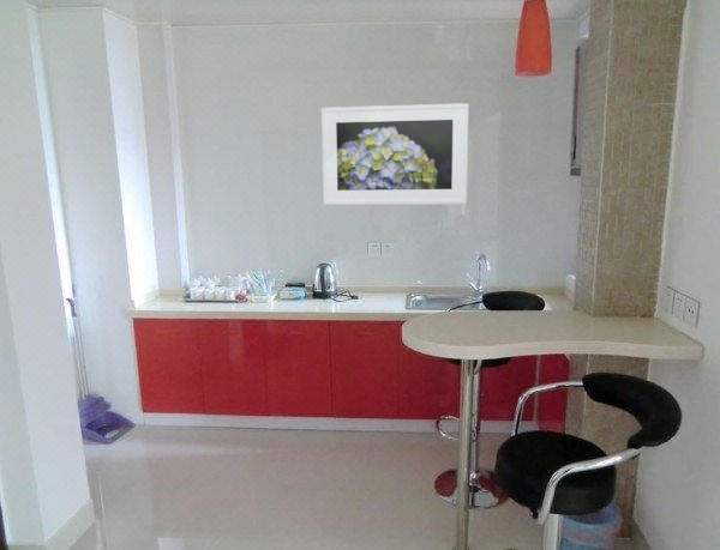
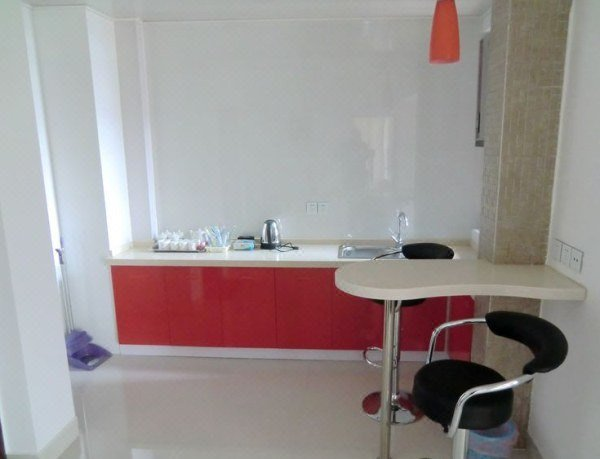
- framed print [320,102,469,206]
